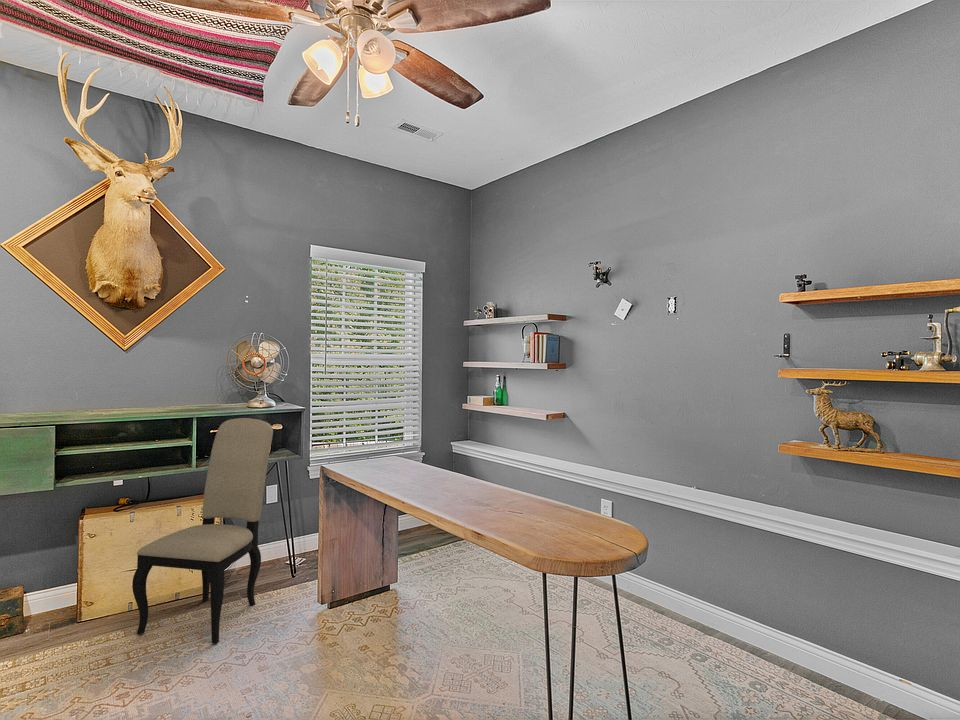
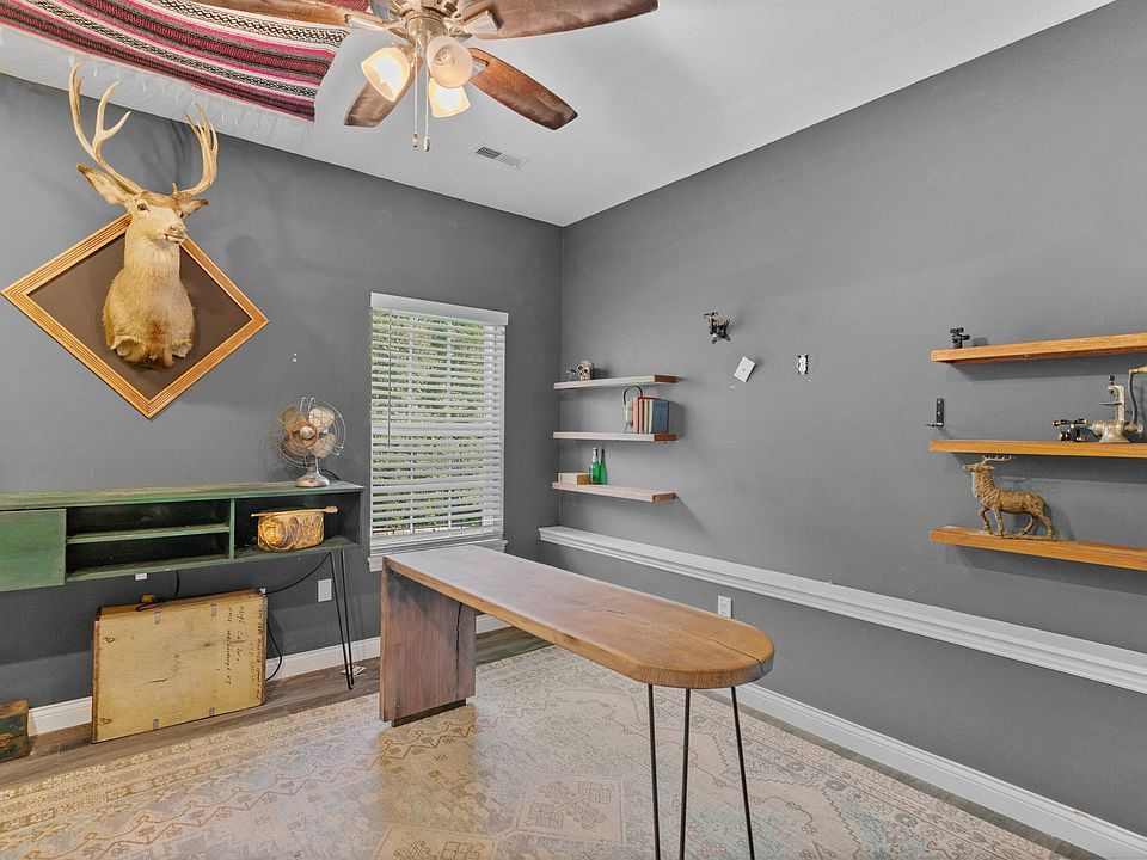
- dining chair [131,417,274,645]
